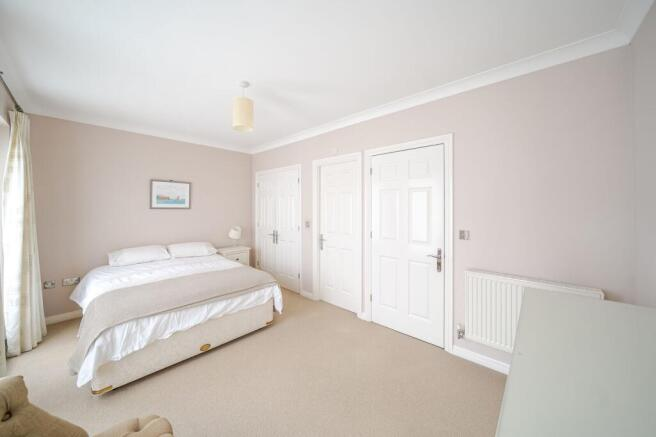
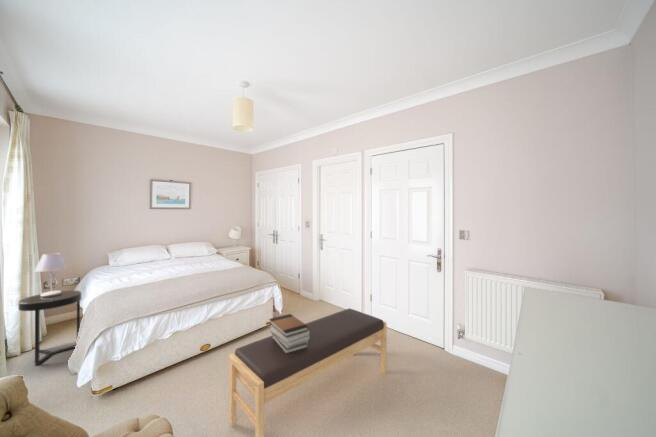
+ bench [228,307,388,437]
+ book stack [268,313,309,353]
+ table lamp [33,252,69,297]
+ side table [18,290,82,366]
